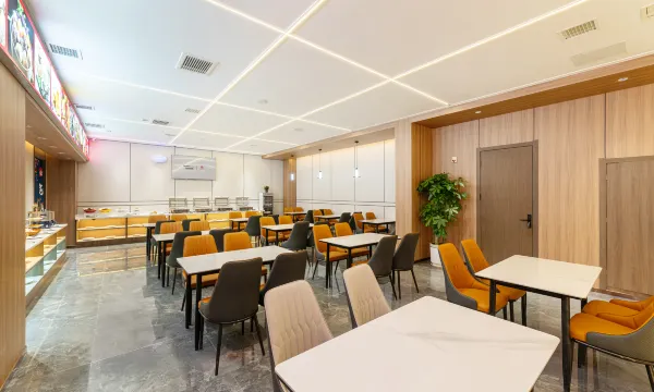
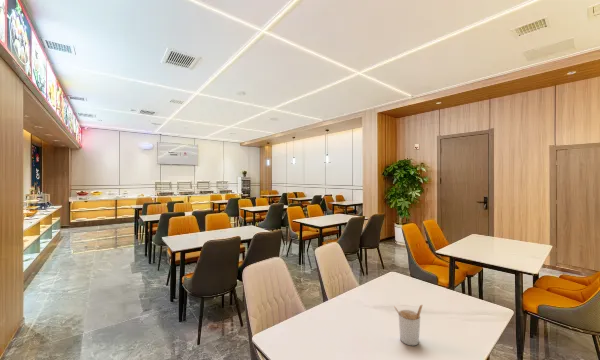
+ utensil holder [393,304,423,346]
